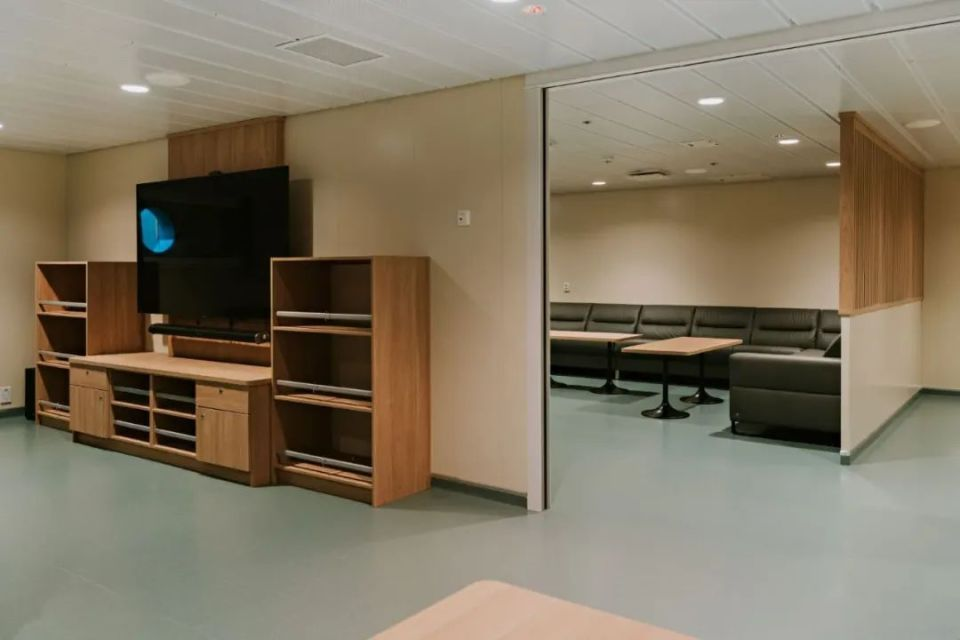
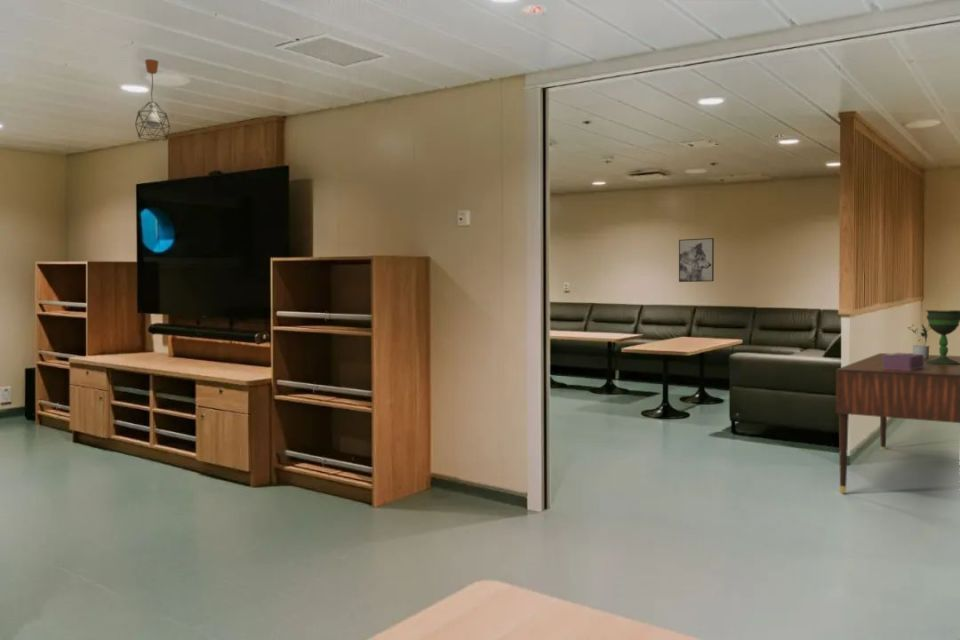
+ pendant light [134,58,171,142]
+ potted plant [906,323,931,359]
+ chalice [925,309,960,365]
+ wall art [678,237,715,283]
+ desk [835,352,960,494]
+ tissue box [883,352,924,370]
